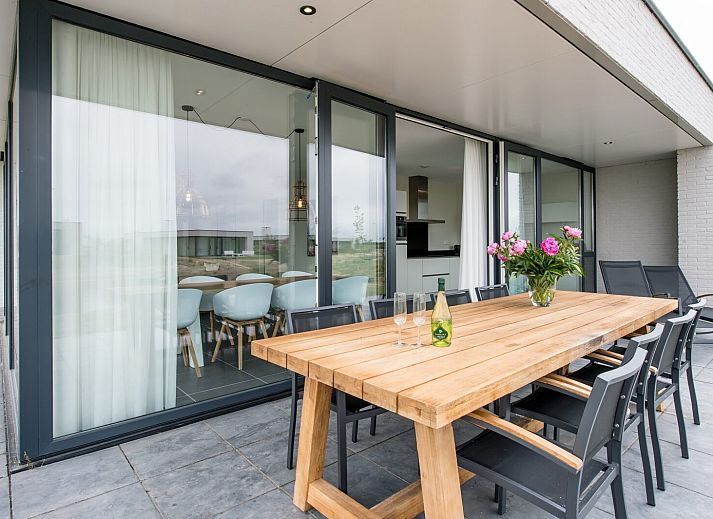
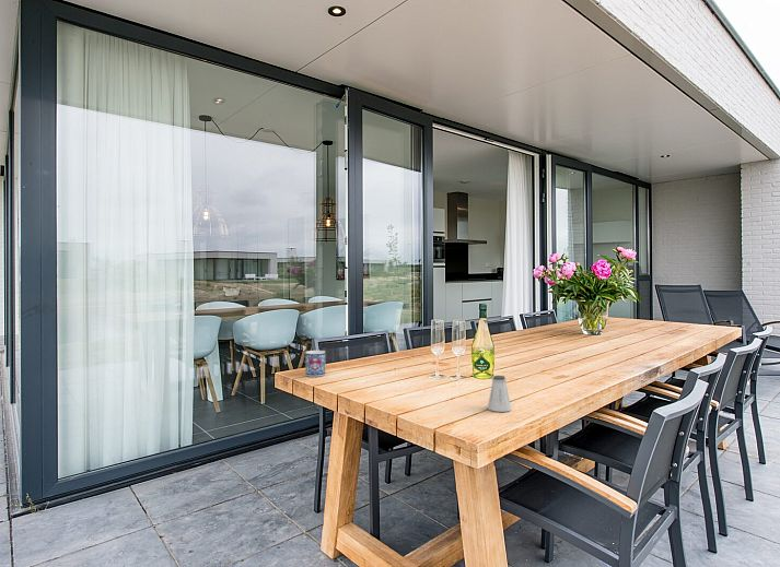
+ mug [304,350,326,378]
+ saltshaker [487,375,512,413]
